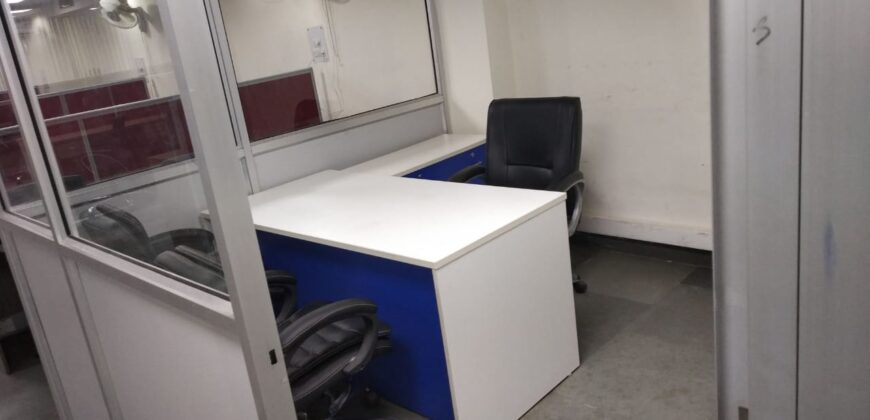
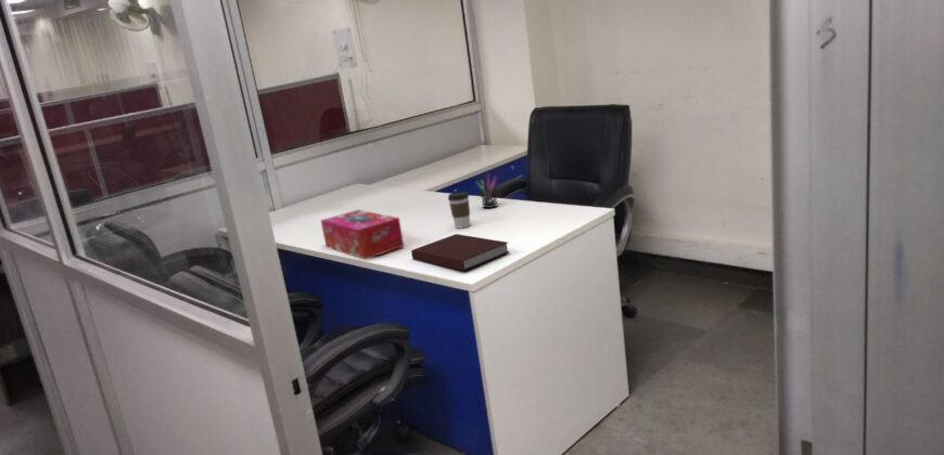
+ coffee cup [447,191,472,230]
+ pen holder [475,172,499,209]
+ notebook [410,233,511,272]
+ tissue box [319,209,405,260]
